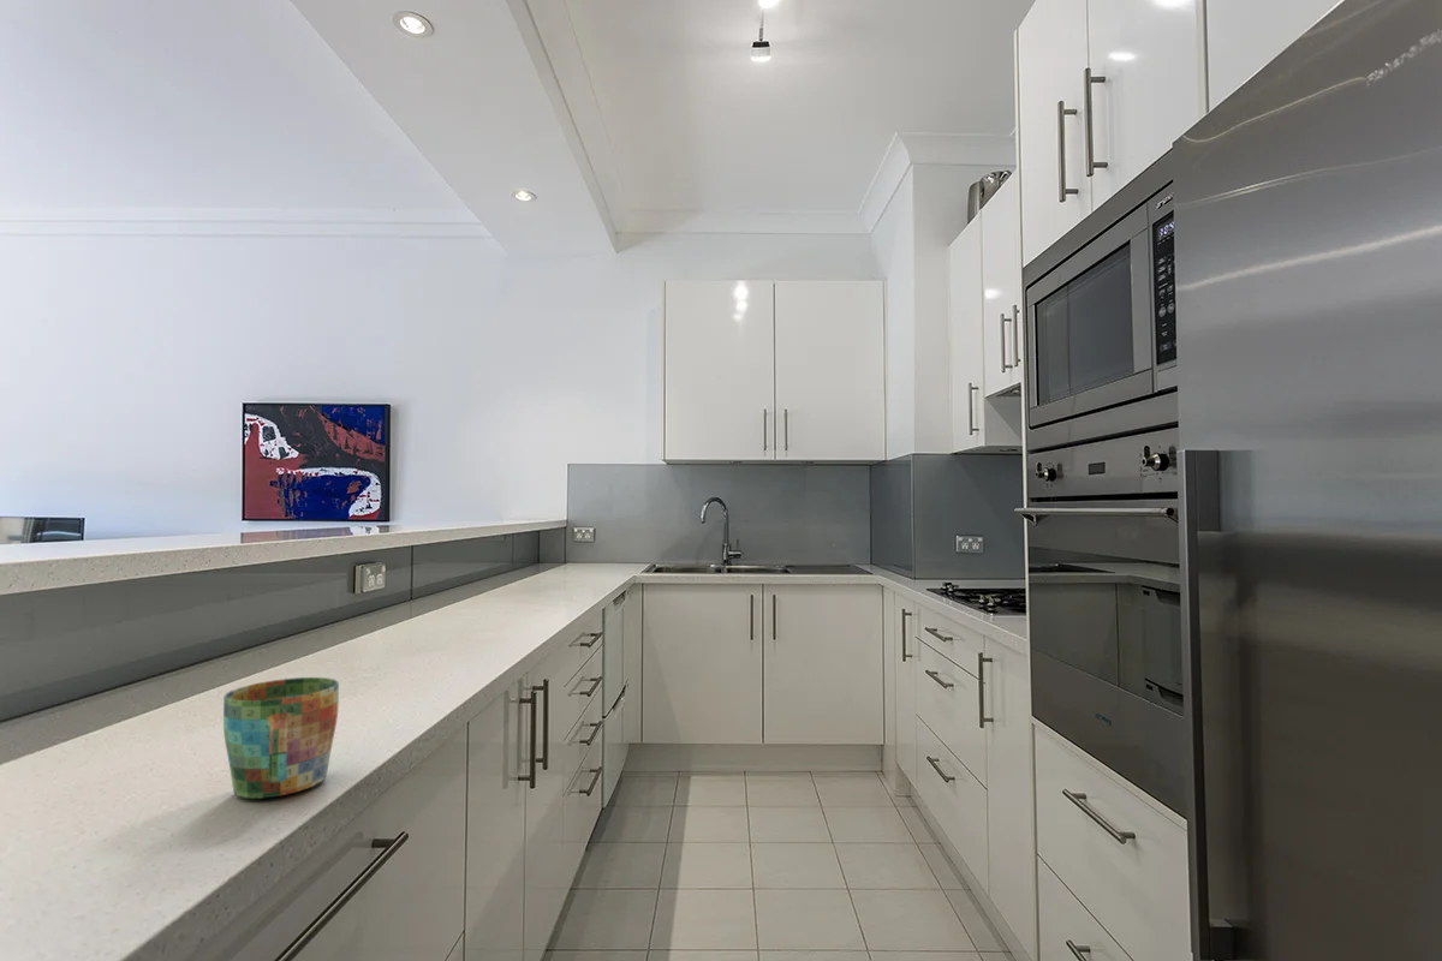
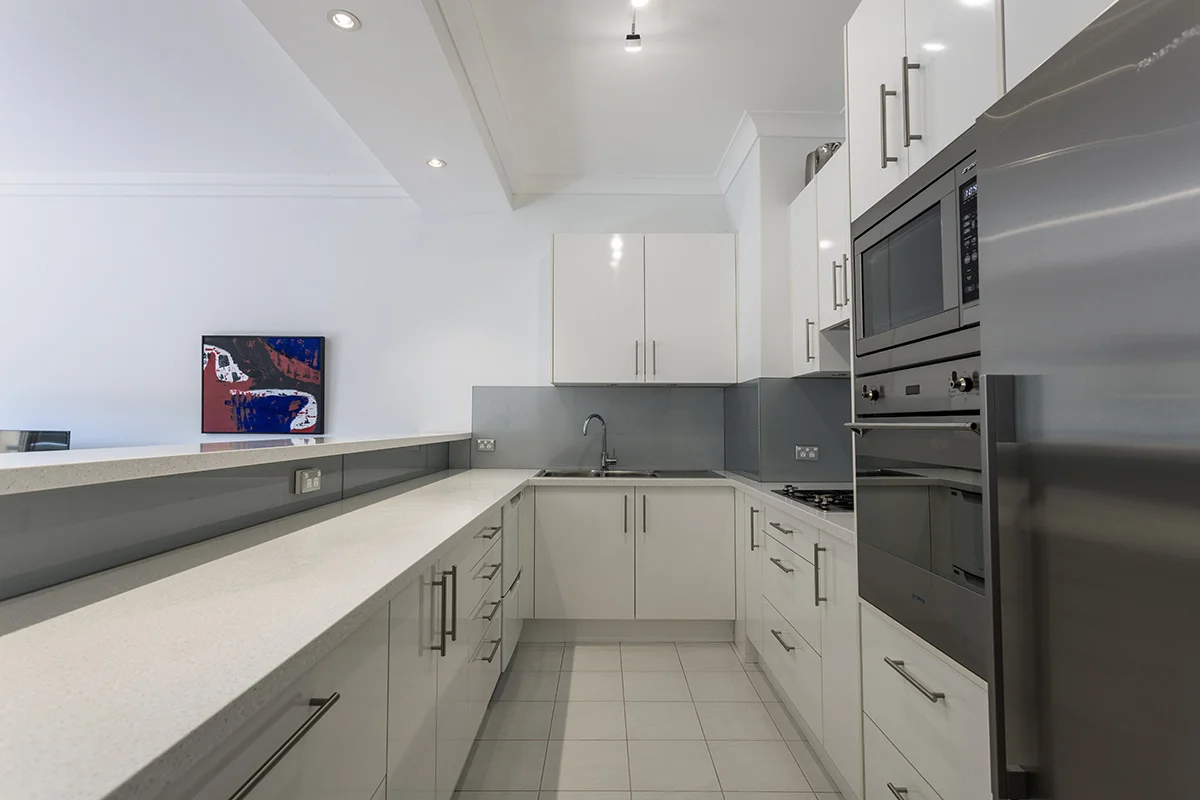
- mug [222,676,340,800]
